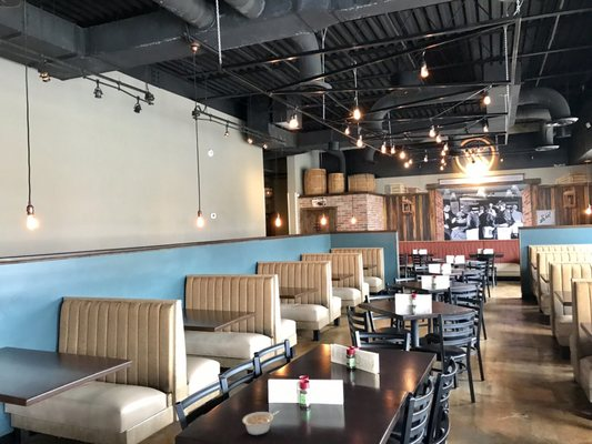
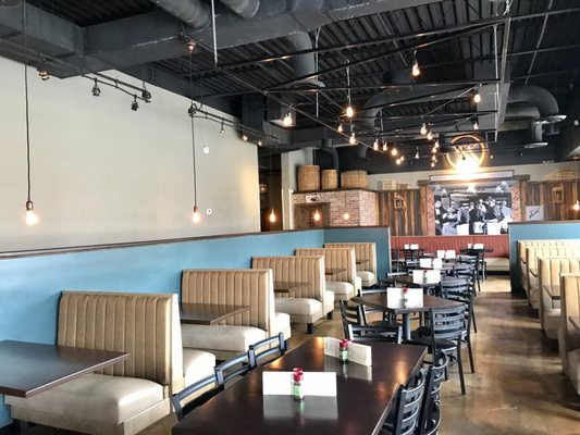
- legume [241,410,280,436]
